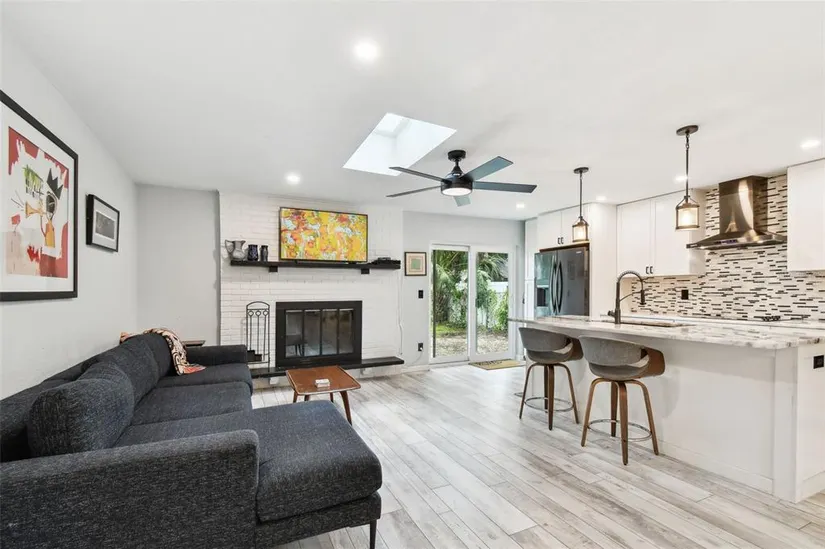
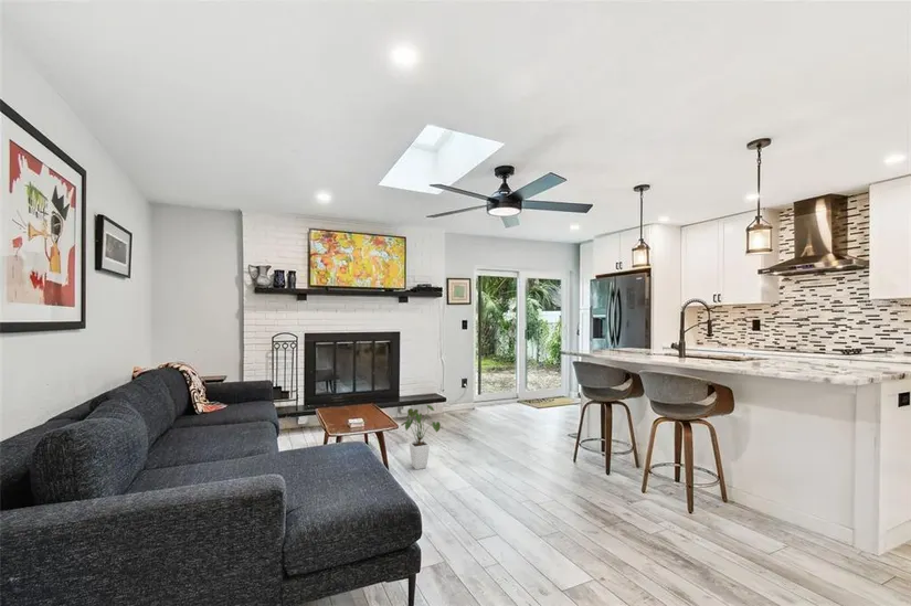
+ house plant [400,404,442,470]
